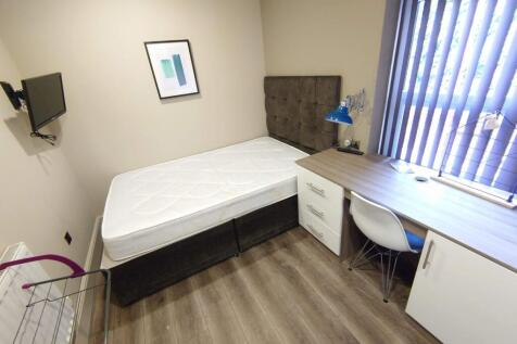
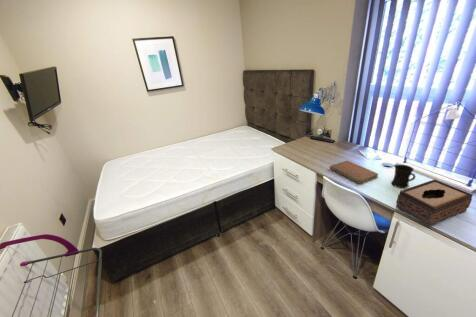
+ mug [390,164,416,189]
+ tissue box [395,178,474,227]
+ notebook [329,160,379,185]
